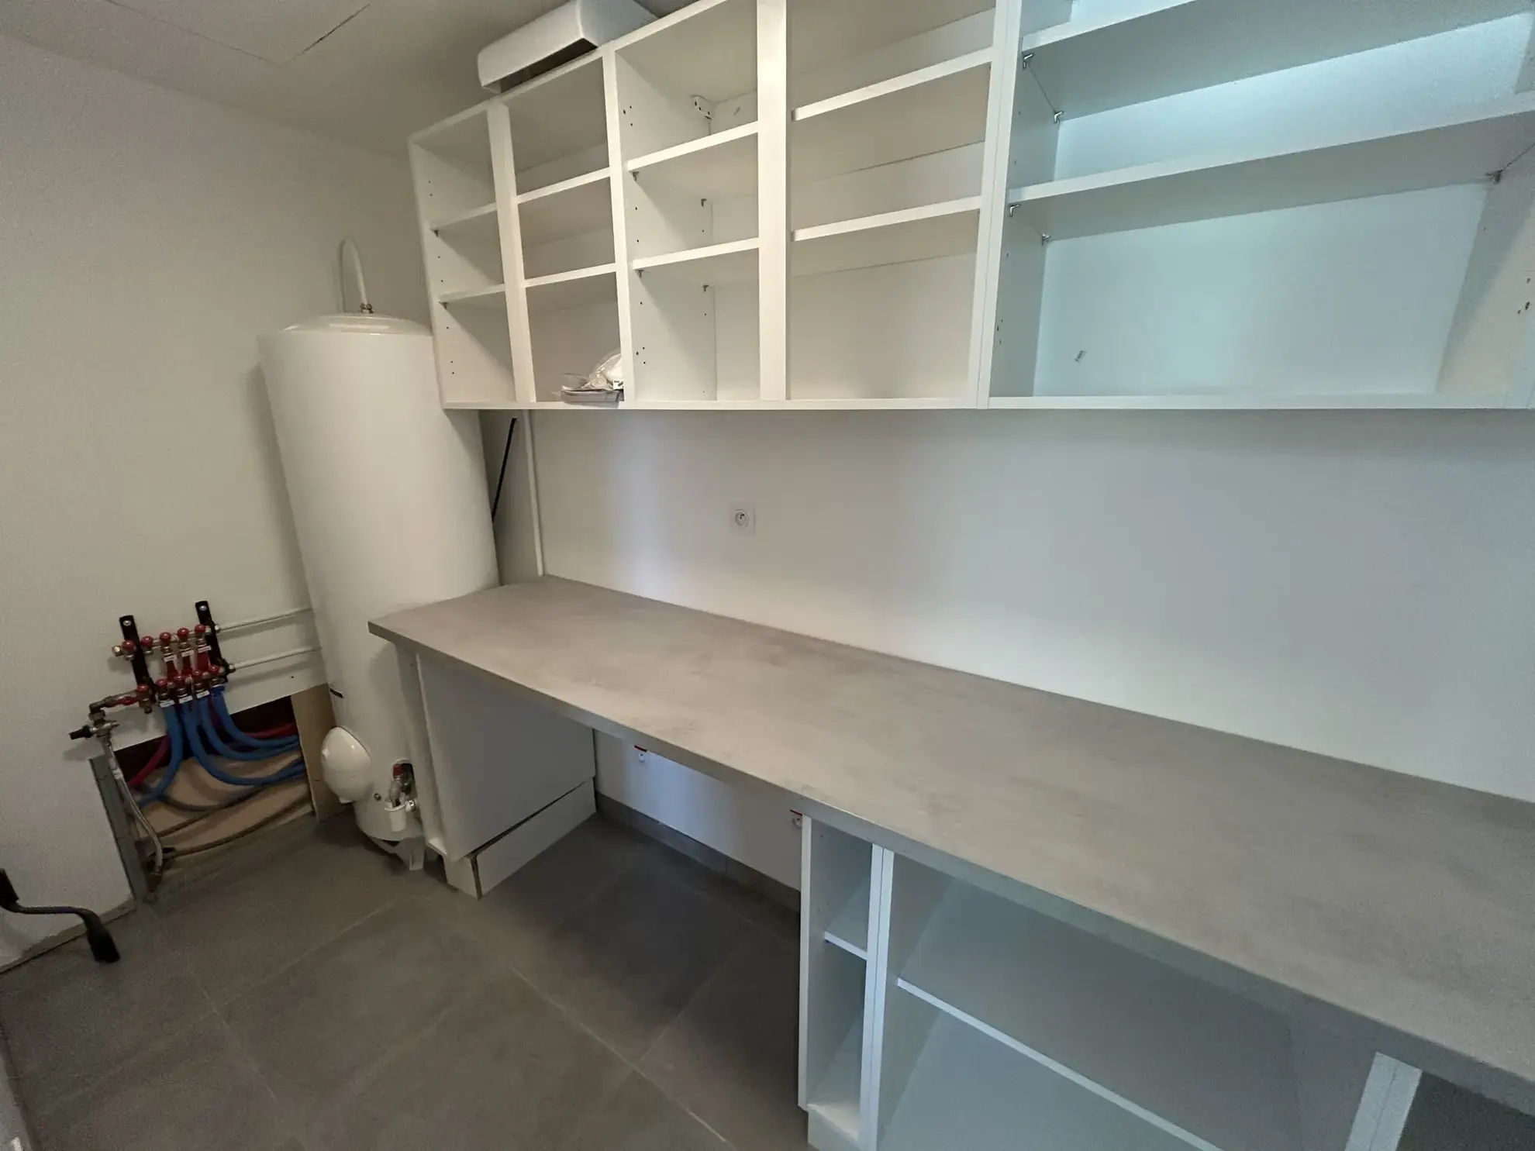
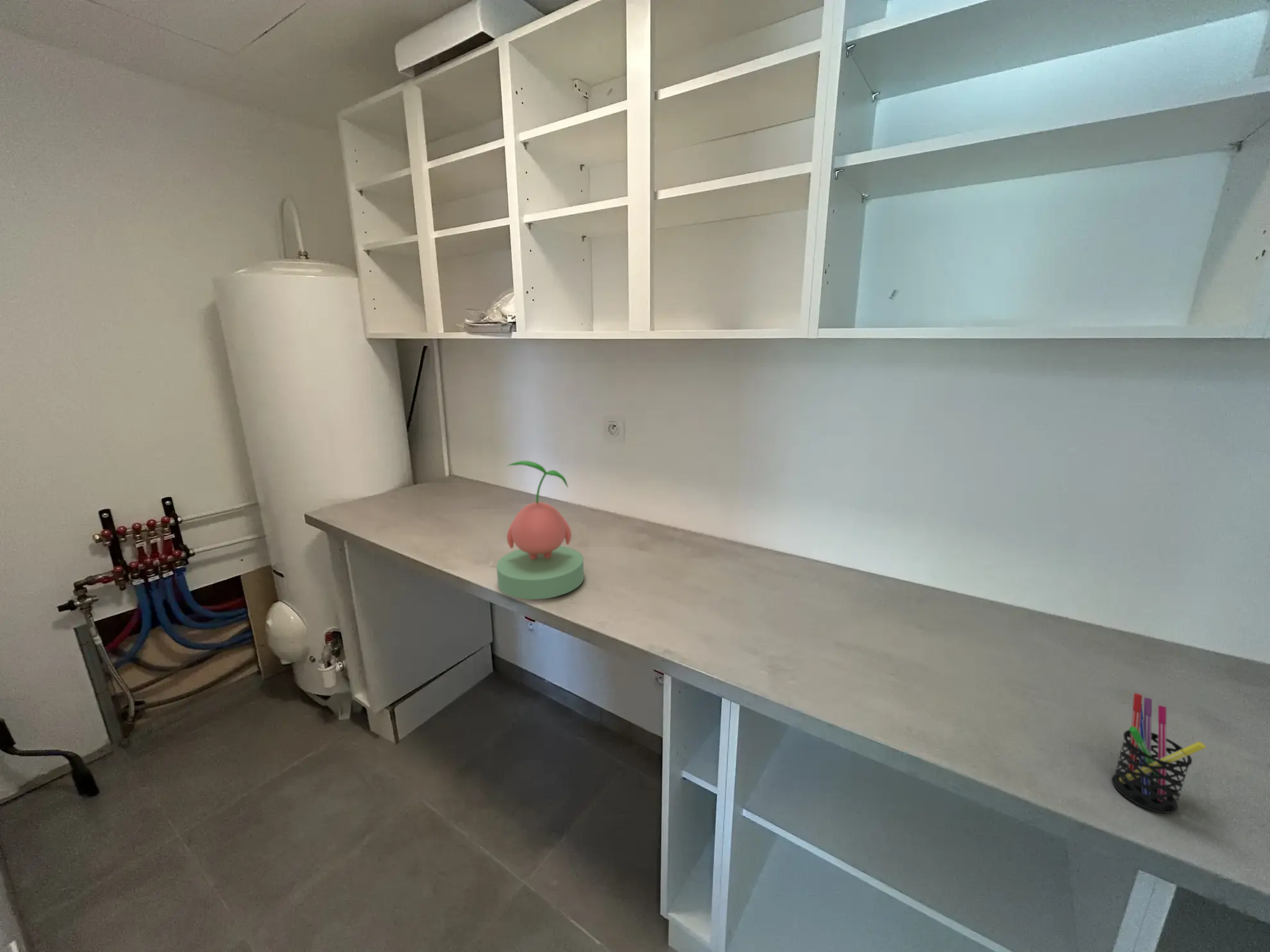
+ plant [496,460,584,600]
+ pen holder [1112,692,1206,814]
